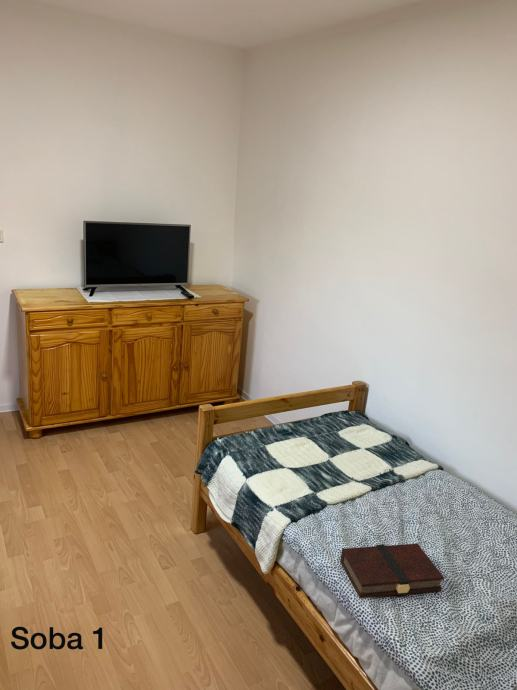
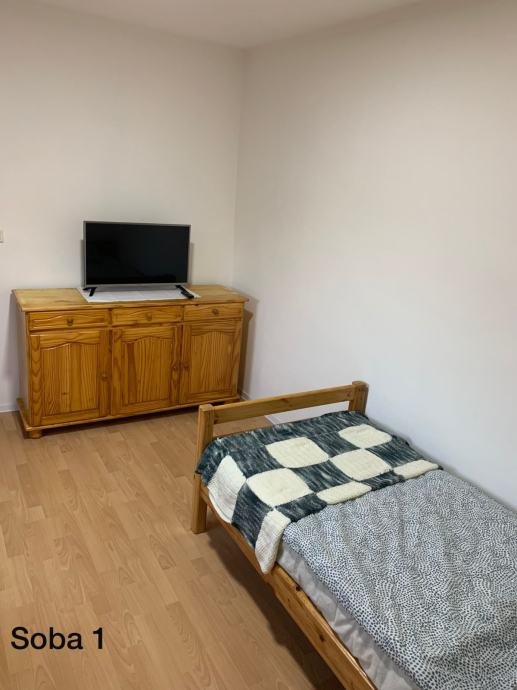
- book [339,543,445,599]
